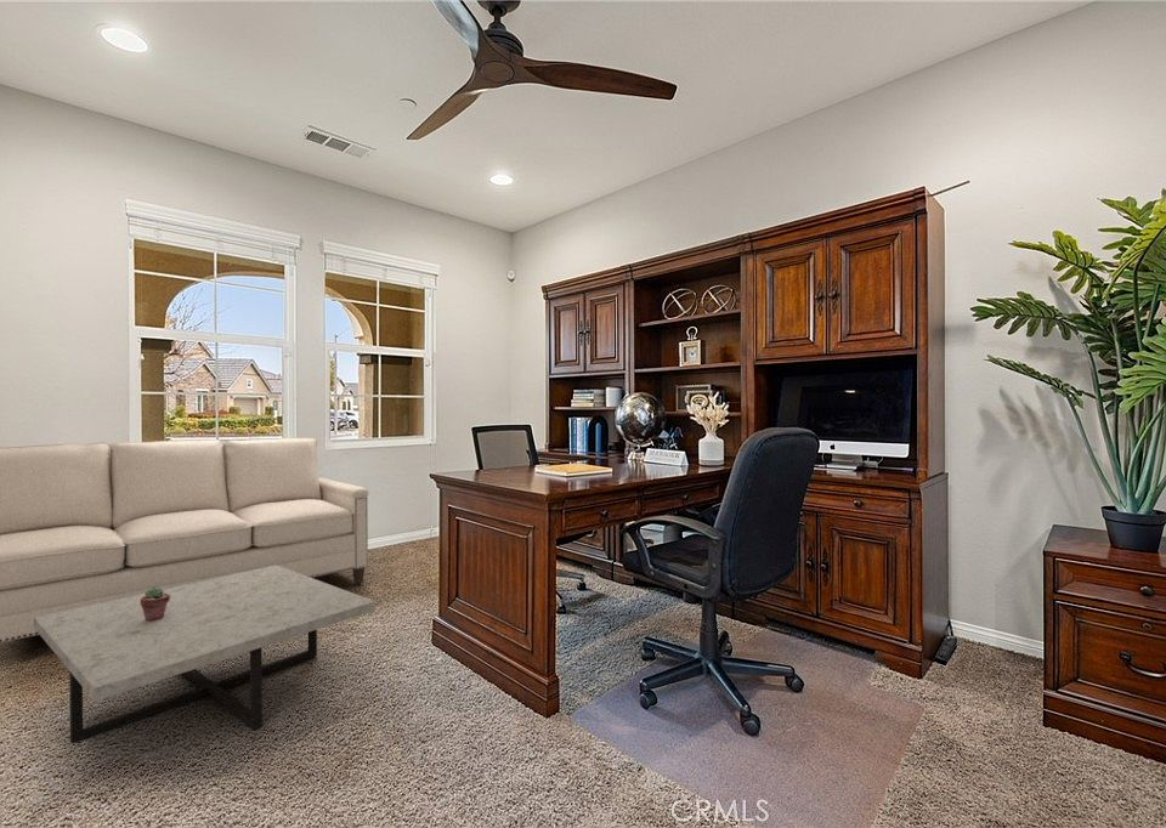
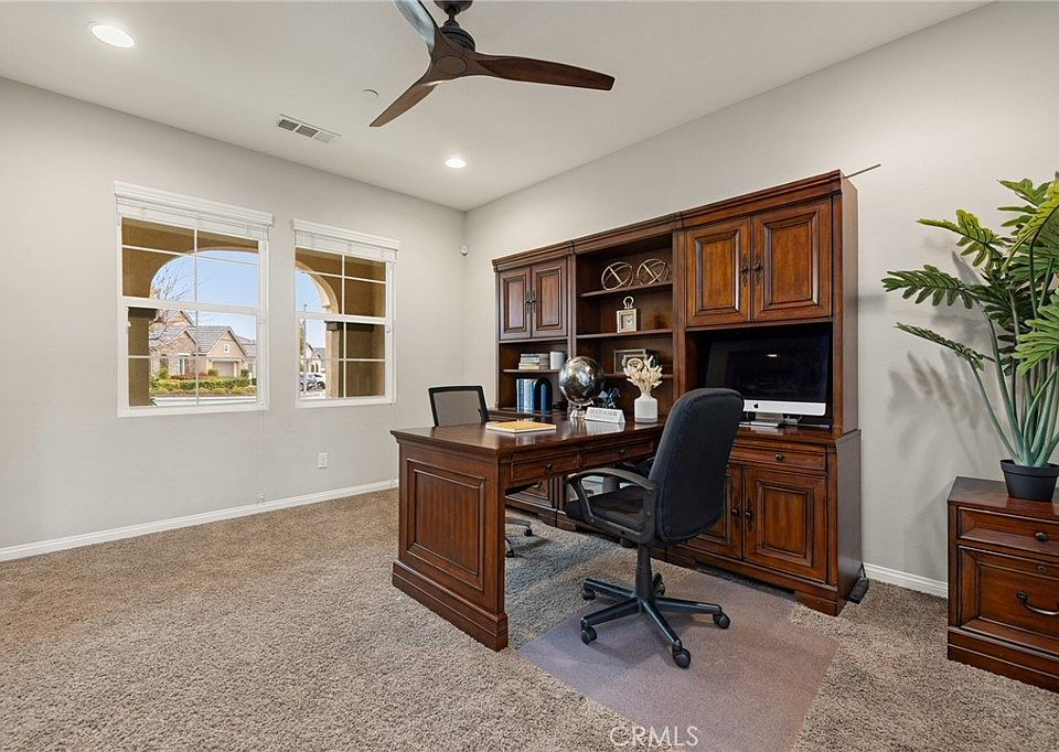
- potted succulent [141,588,170,622]
- coffee table [34,565,377,745]
- sofa [0,437,369,643]
